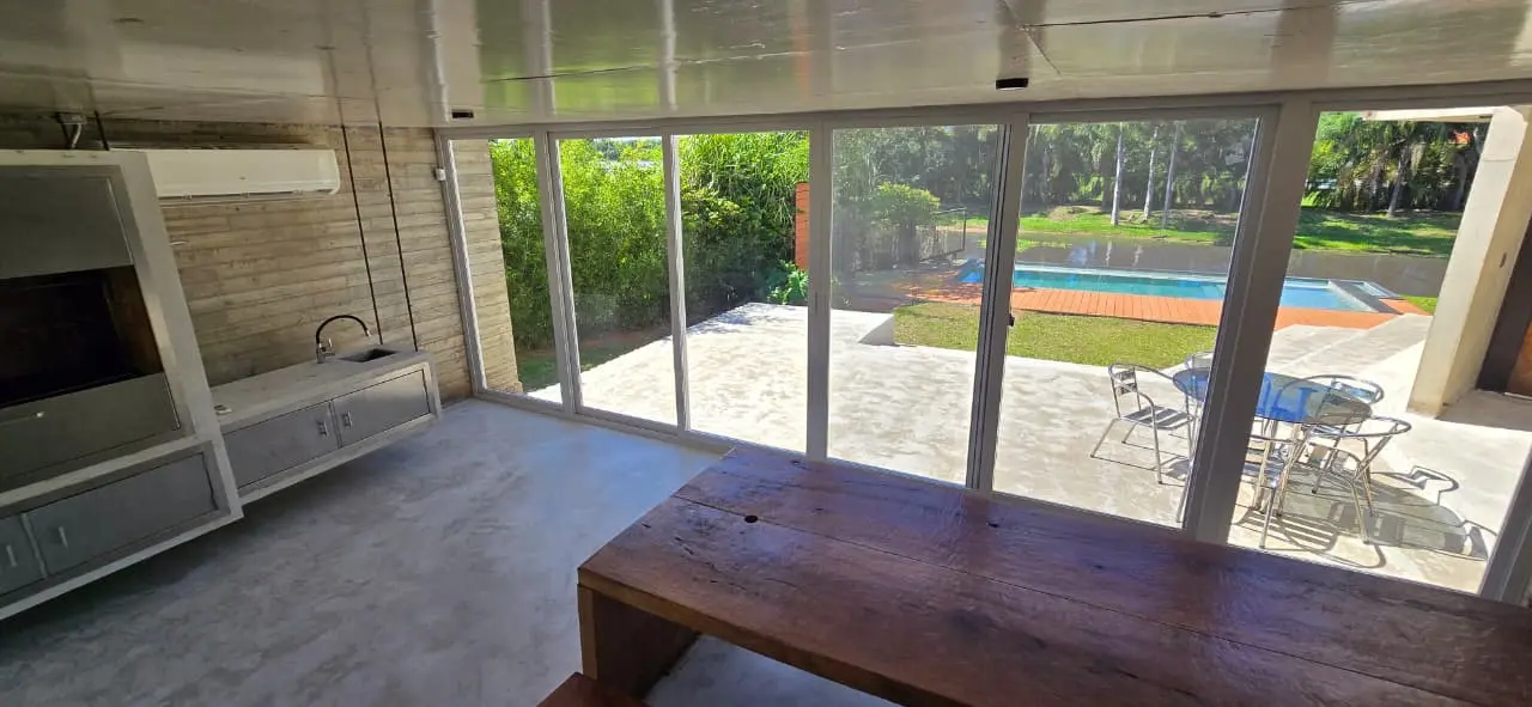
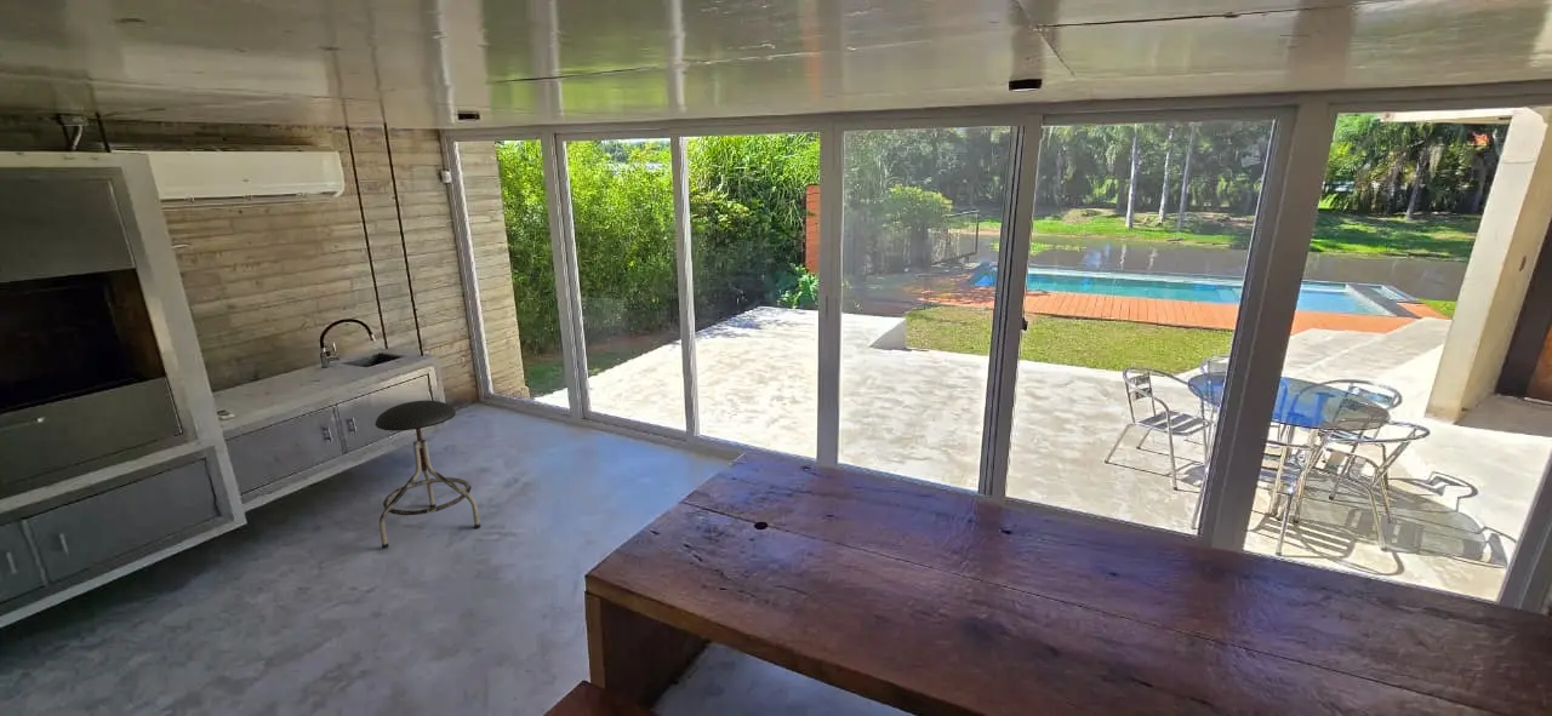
+ stool [373,400,481,550]
